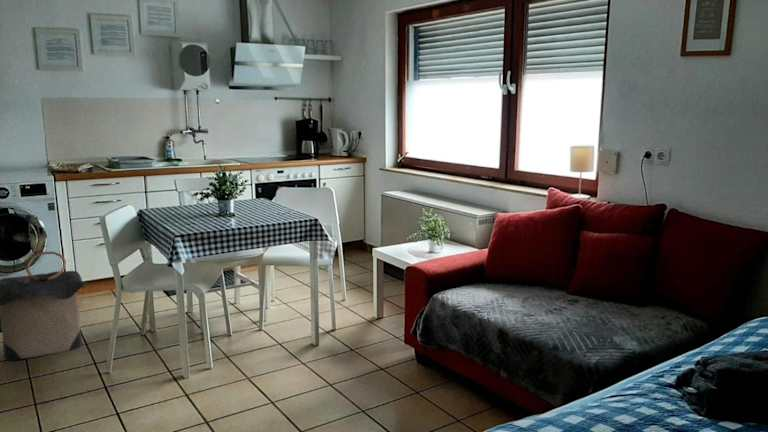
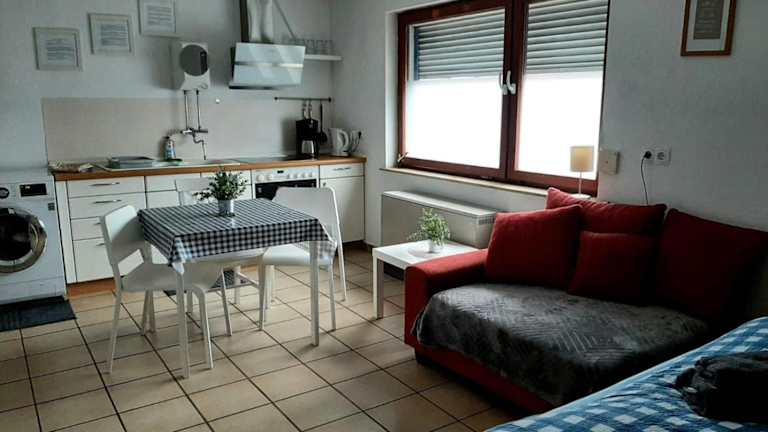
- laundry hamper [0,250,86,361]
